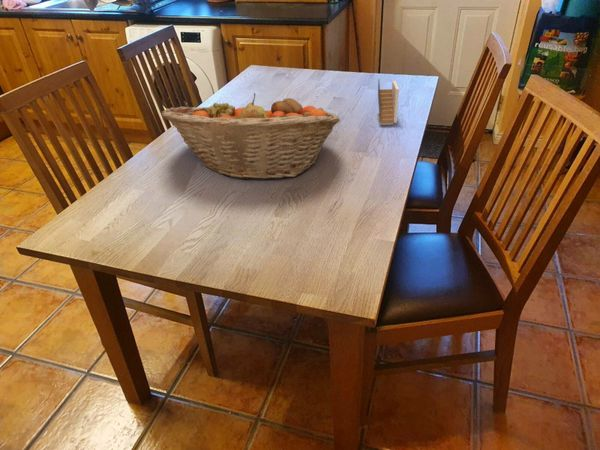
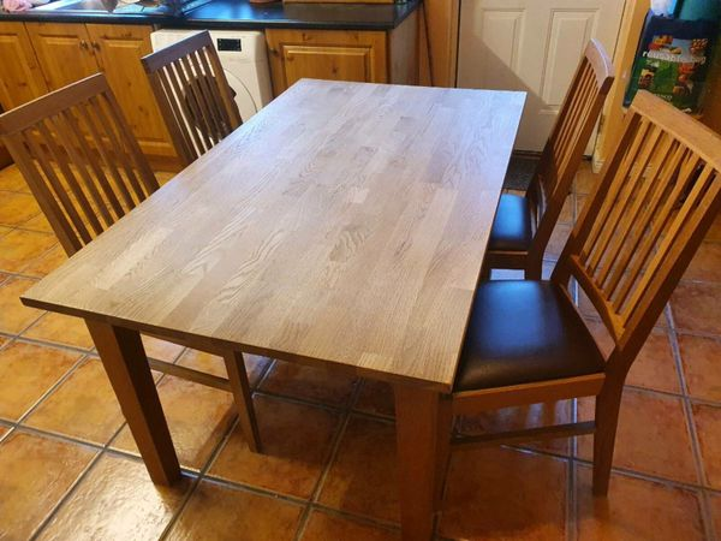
- napkin holder [376,80,400,126]
- fruit basket [160,92,341,181]
